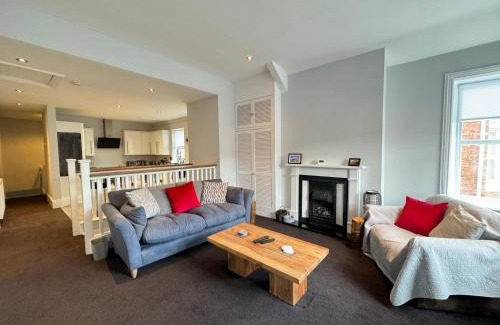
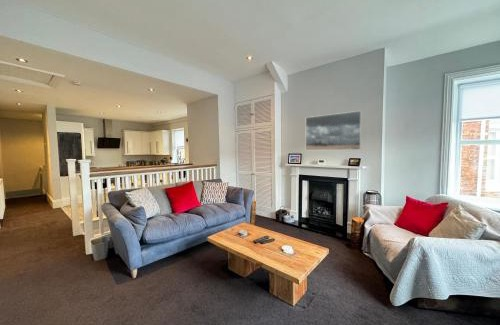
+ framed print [305,110,362,151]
